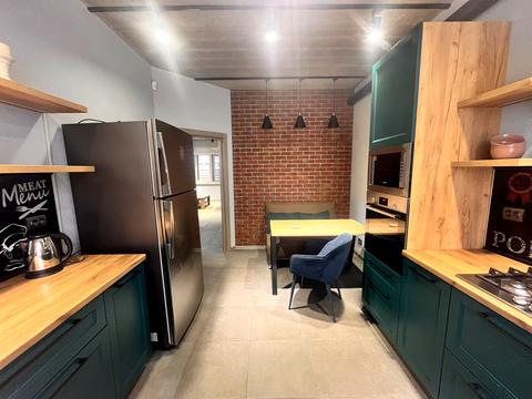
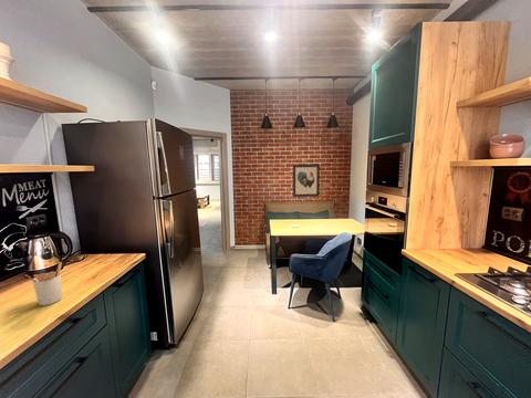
+ utensil holder [24,261,63,306]
+ wall art [292,164,321,198]
